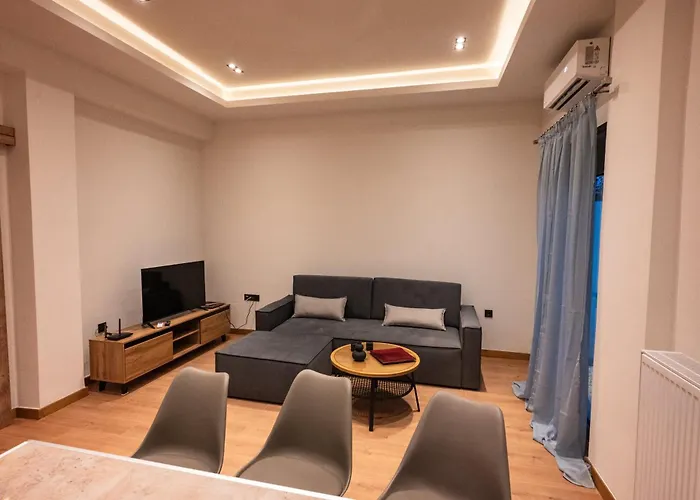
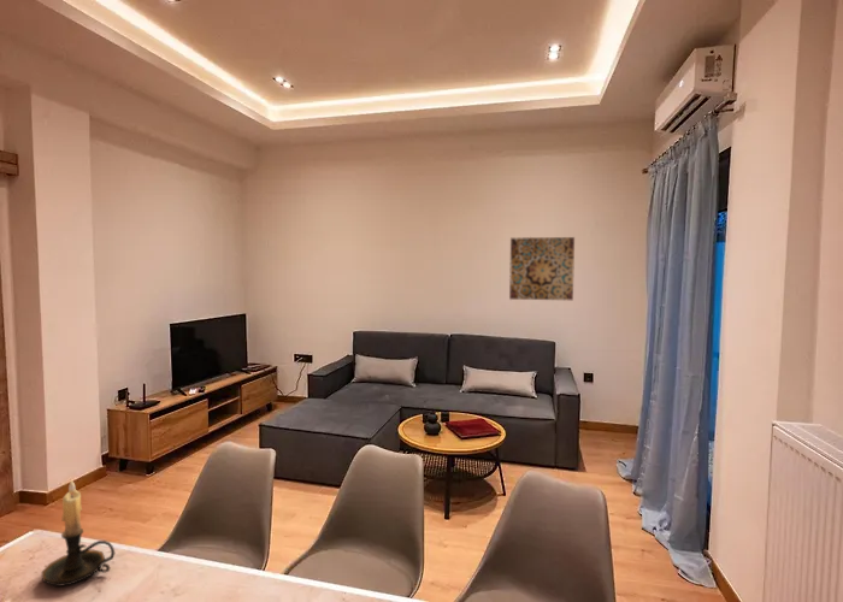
+ candle holder [41,478,116,588]
+ wall art [508,236,576,301]
